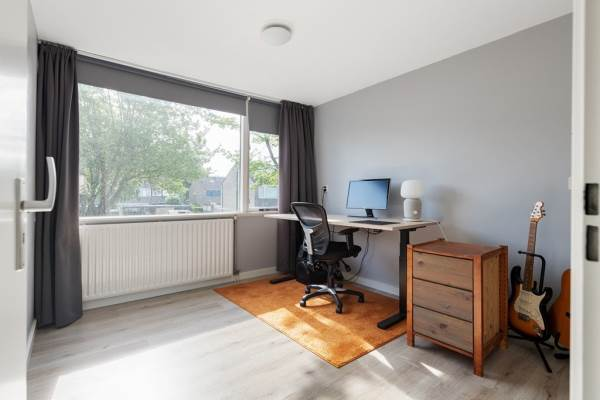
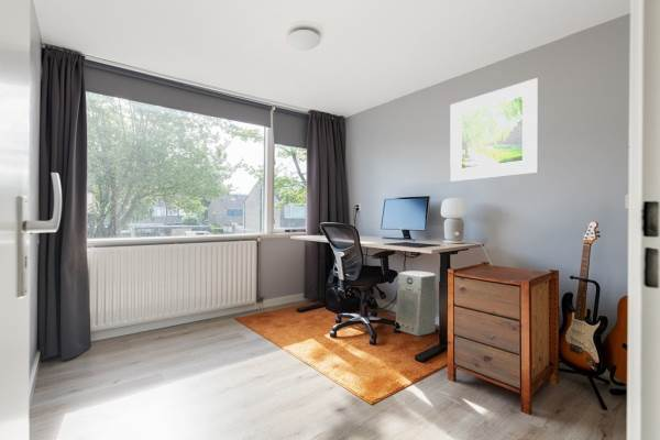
+ fan [395,270,438,338]
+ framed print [449,77,540,183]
